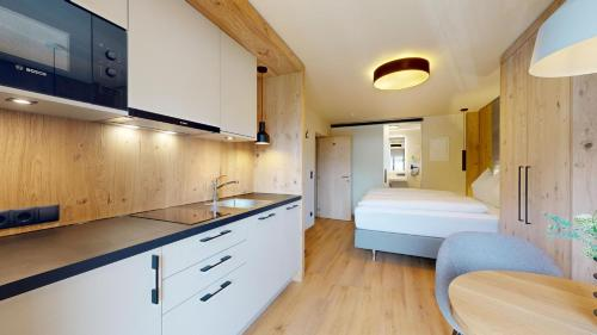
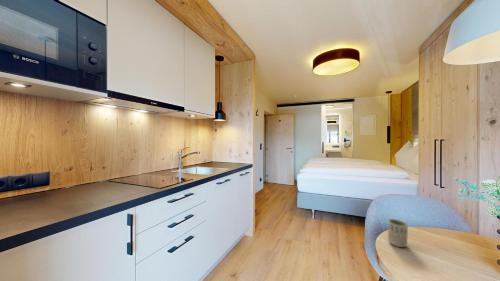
+ cup [387,218,409,248]
